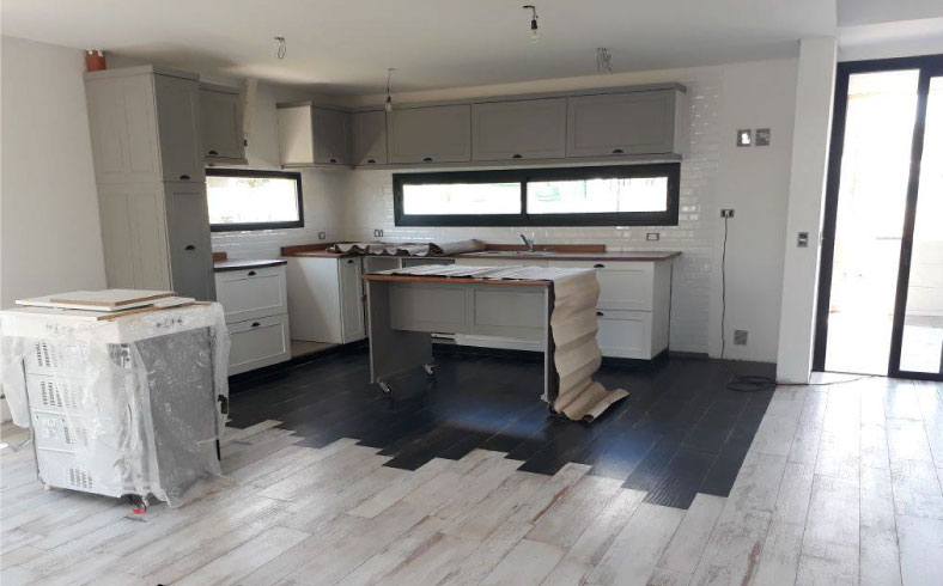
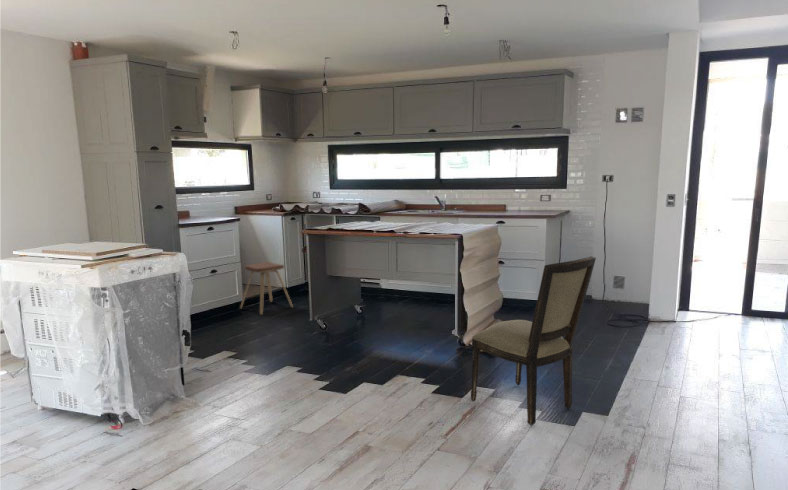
+ dining chair [470,255,597,426]
+ music stool [239,261,294,316]
